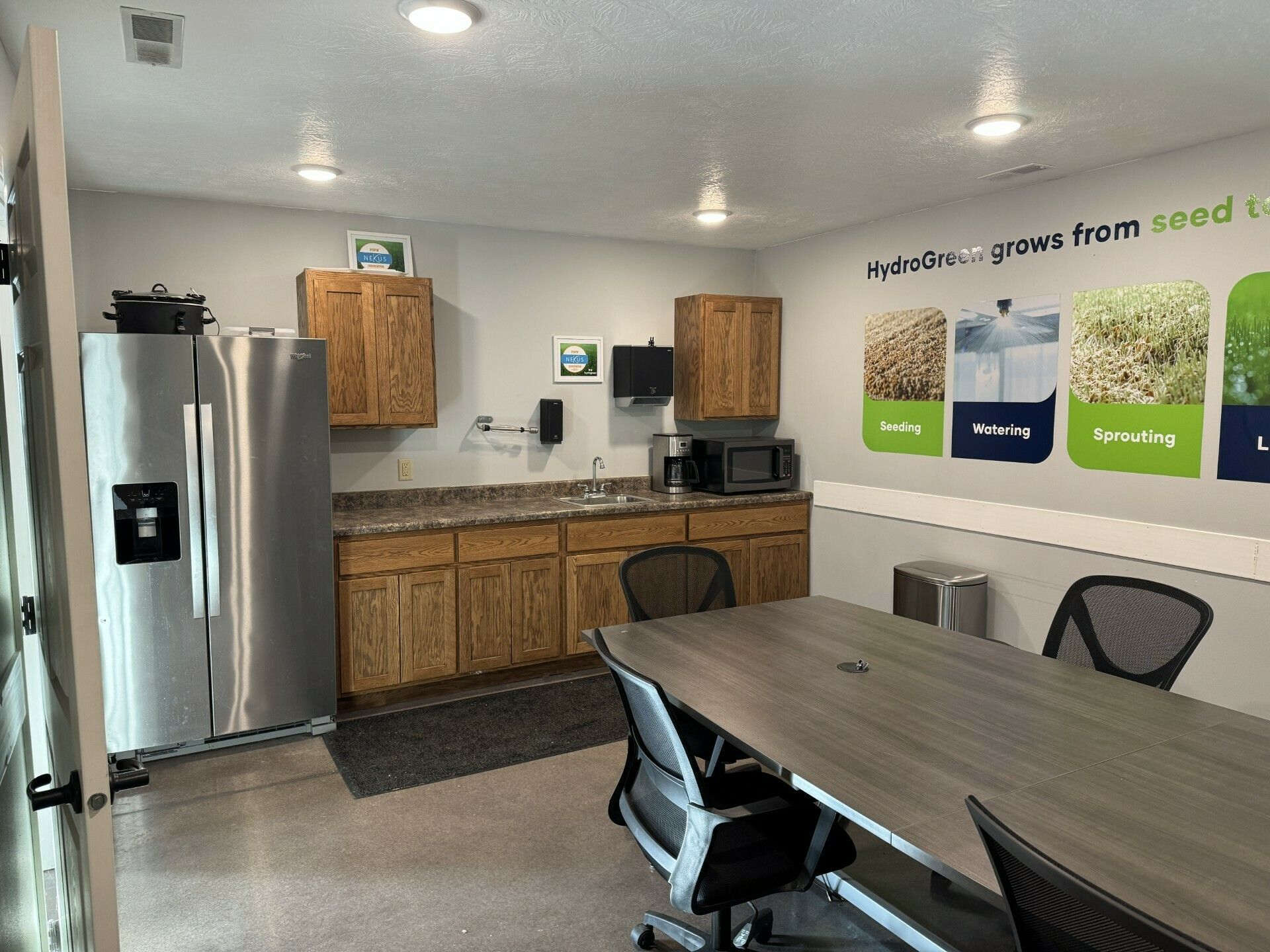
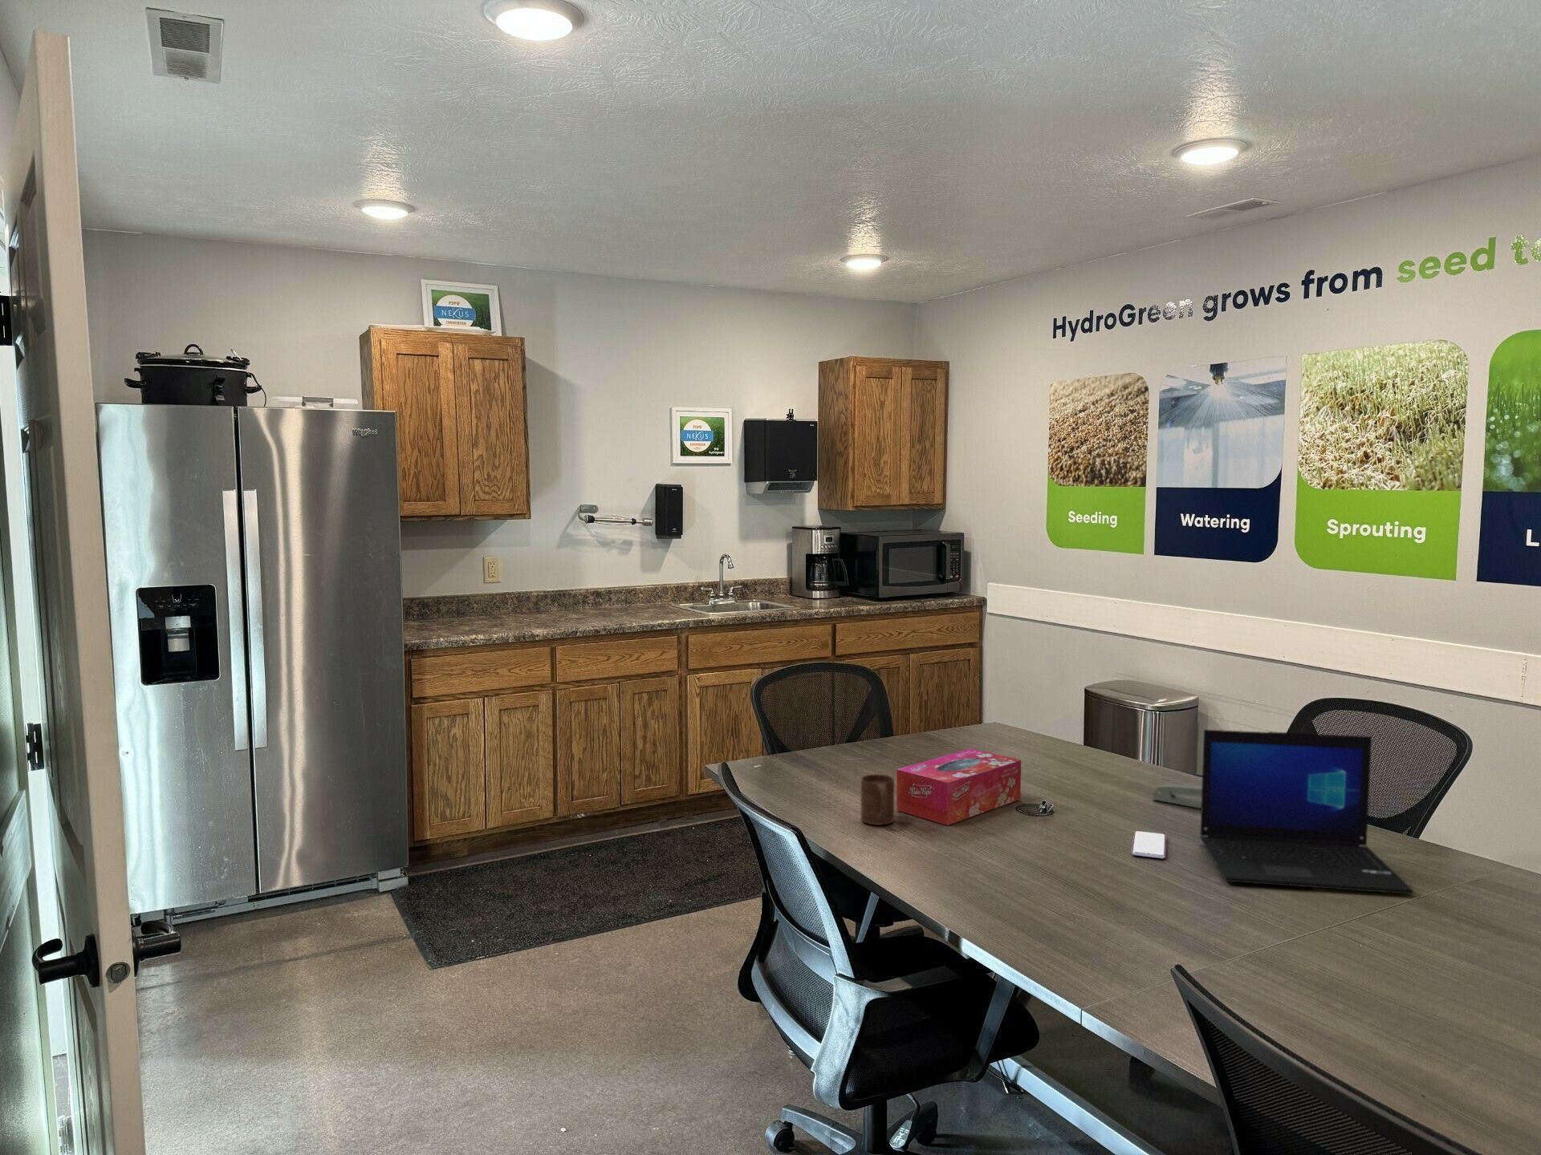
+ tissue box [895,747,1022,826]
+ smartphone [1131,830,1166,859]
+ stapler [1152,784,1202,809]
+ cup [860,773,895,826]
+ laptop [1199,729,1414,895]
